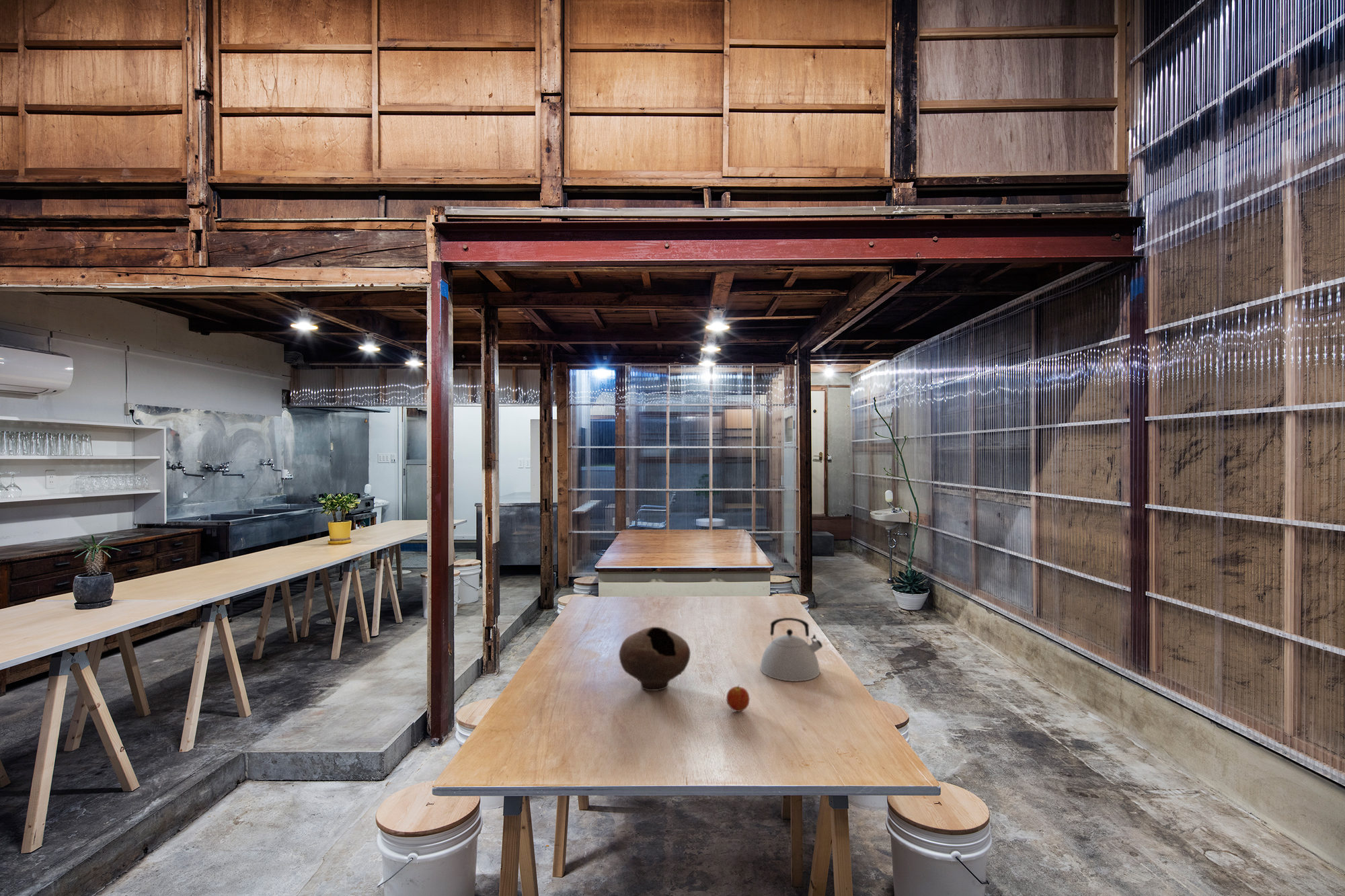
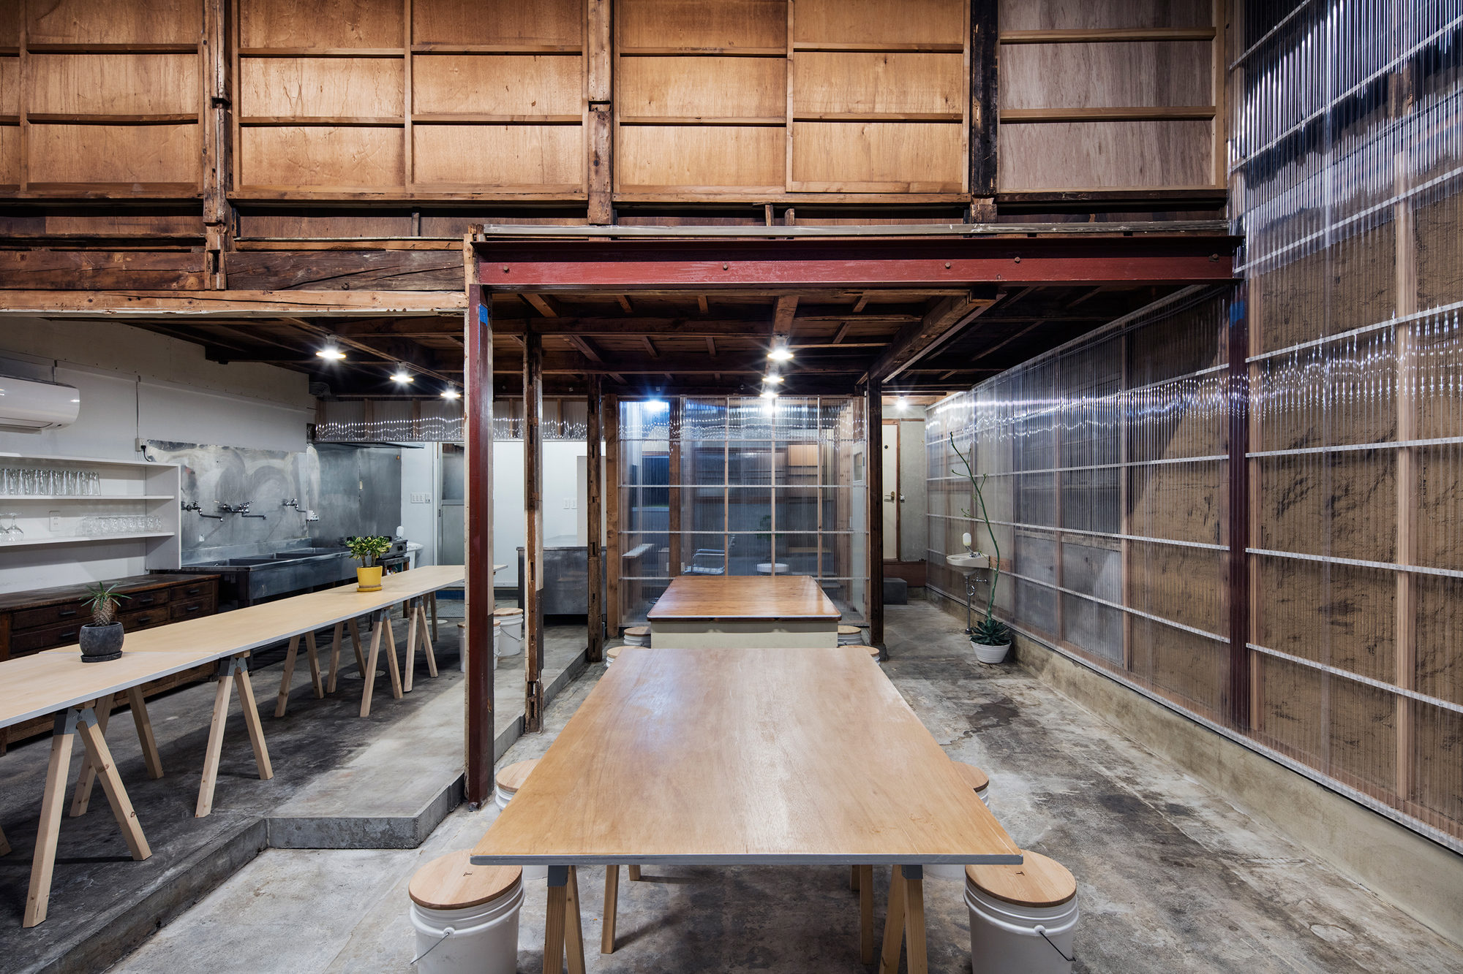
- bowl [618,626,691,692]
- fruit [726,684,751,712]
- kettle [759,617,823,682]
